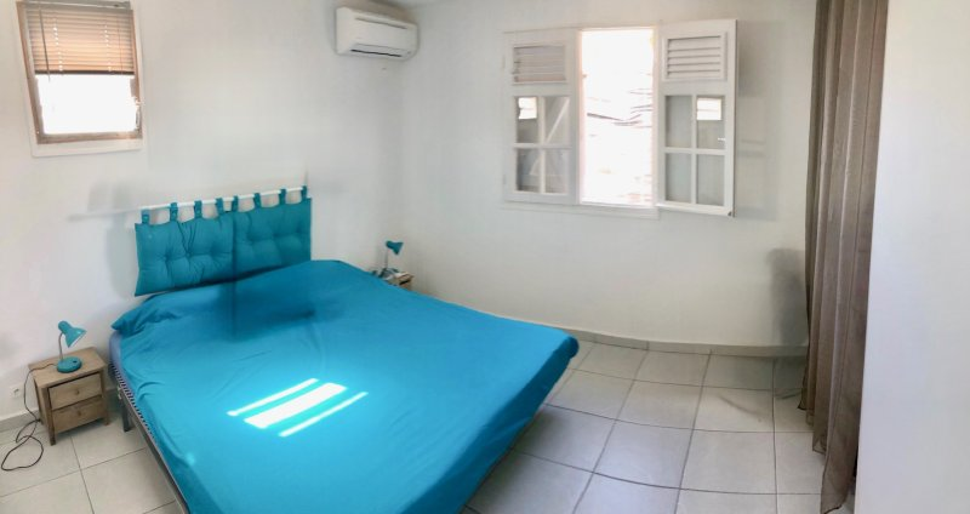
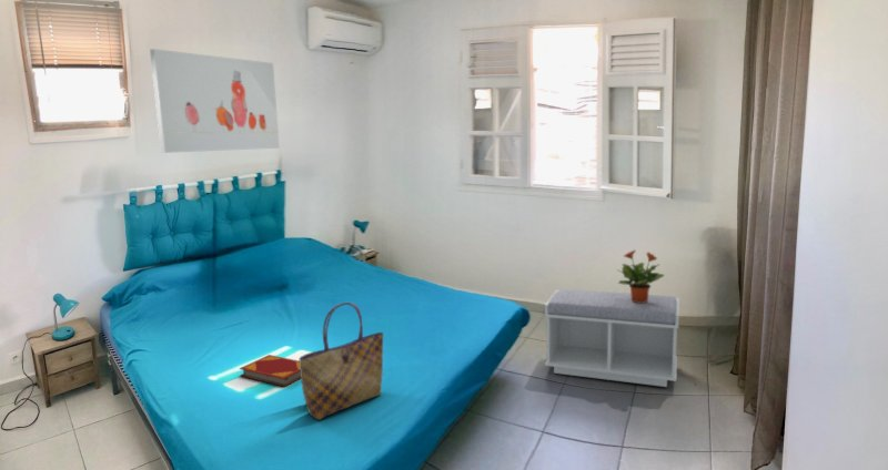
+ wall art [149,48,281,154]
+ bench [544,288,680,388]
+ hardback book [239,354,301,388]
+ potted plant [616,248,665,303]
+ tote bag [299,302,384,421]
